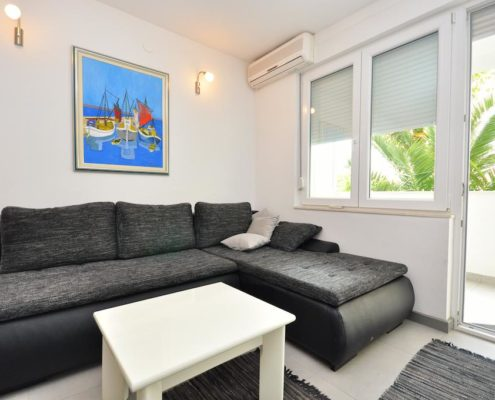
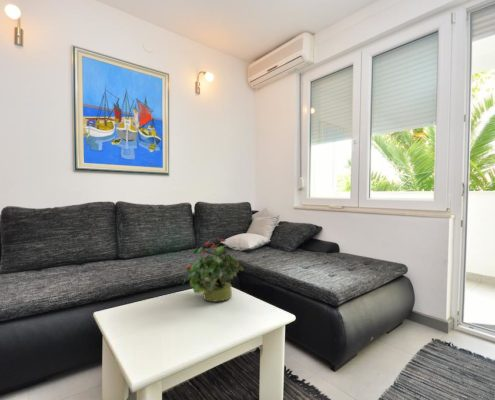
+ potted plant [182,238,245,303]
